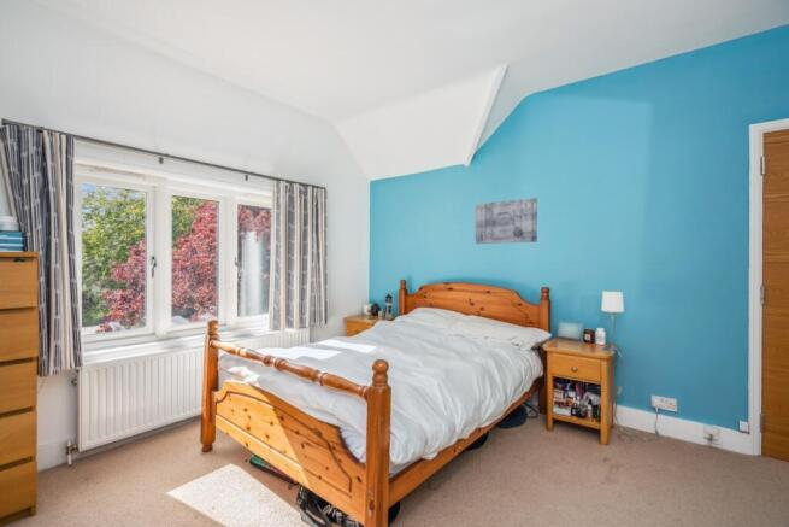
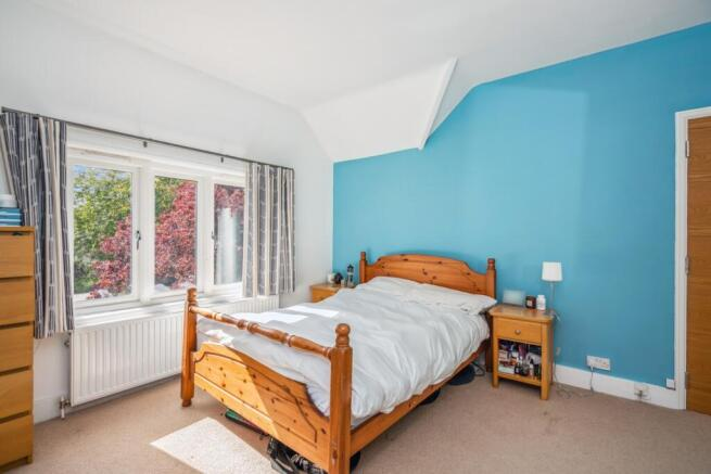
- wall art [475,197,538,245]
